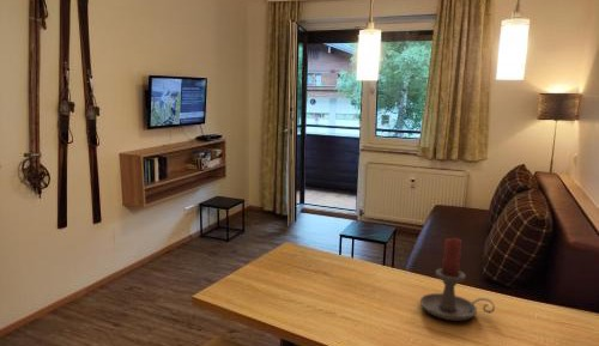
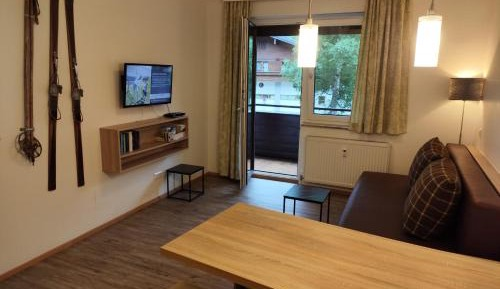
- candle holder [419,237,496,322]
